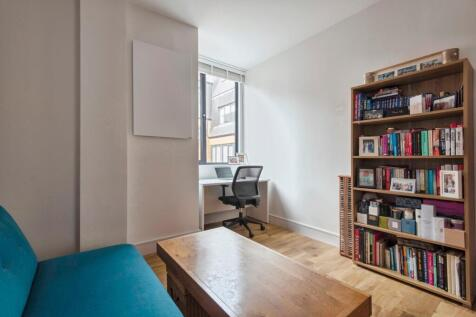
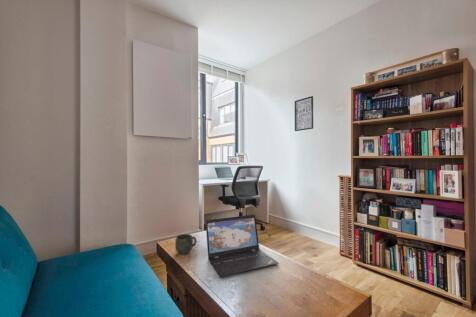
+ wall art [294,95,314,132]
+ mug [174,233,197,255]
+ laptop [205,214,280,278]
